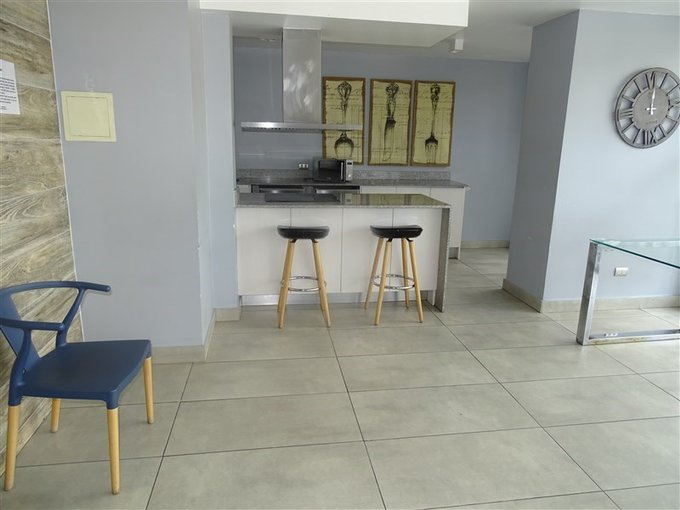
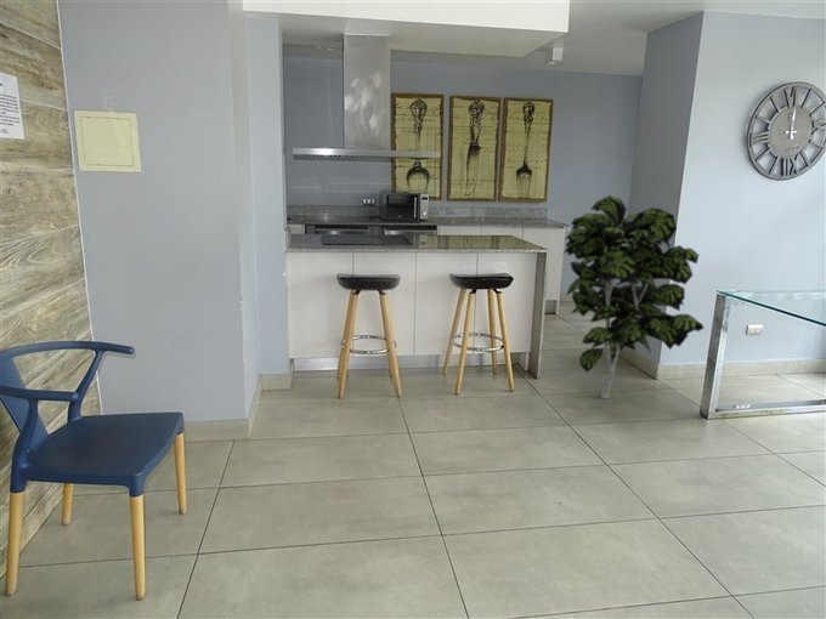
+ indoor plant [562,194,705,401]
